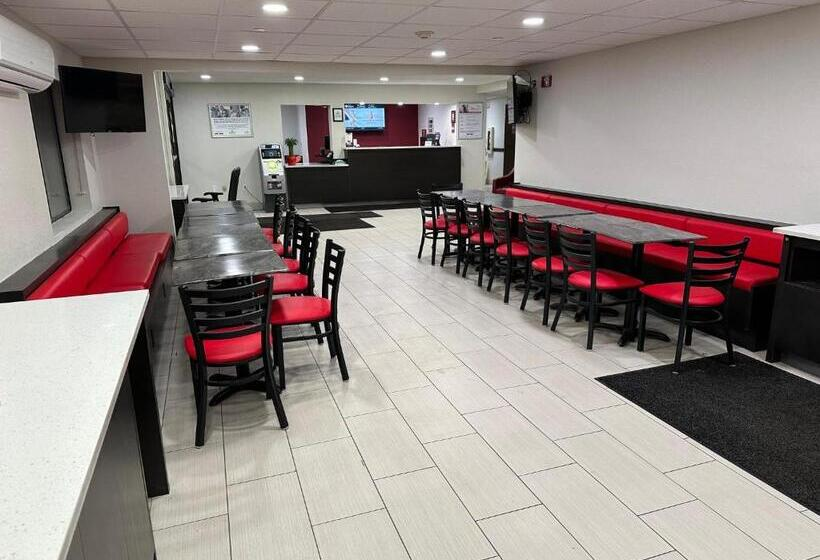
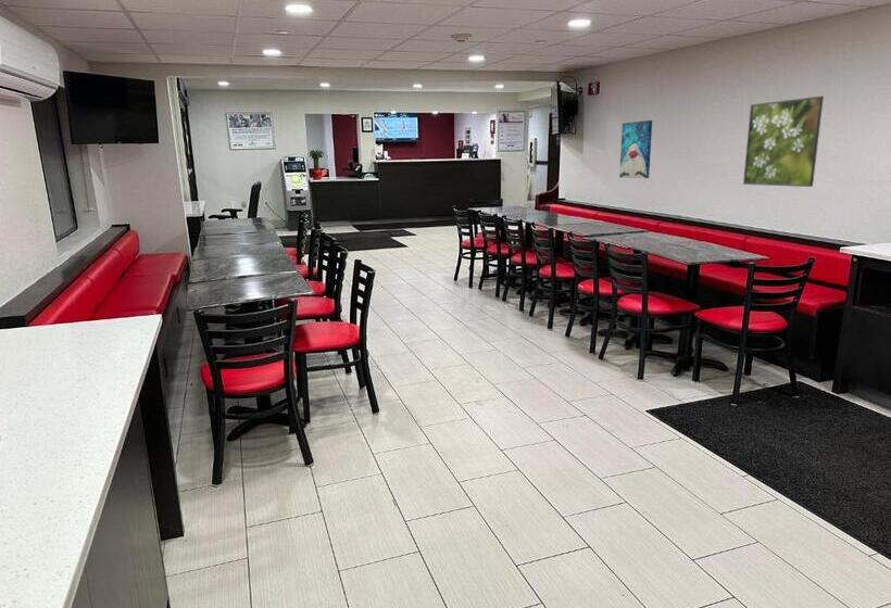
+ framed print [742,94,825,188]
+ wall art [618,119,653,179]
